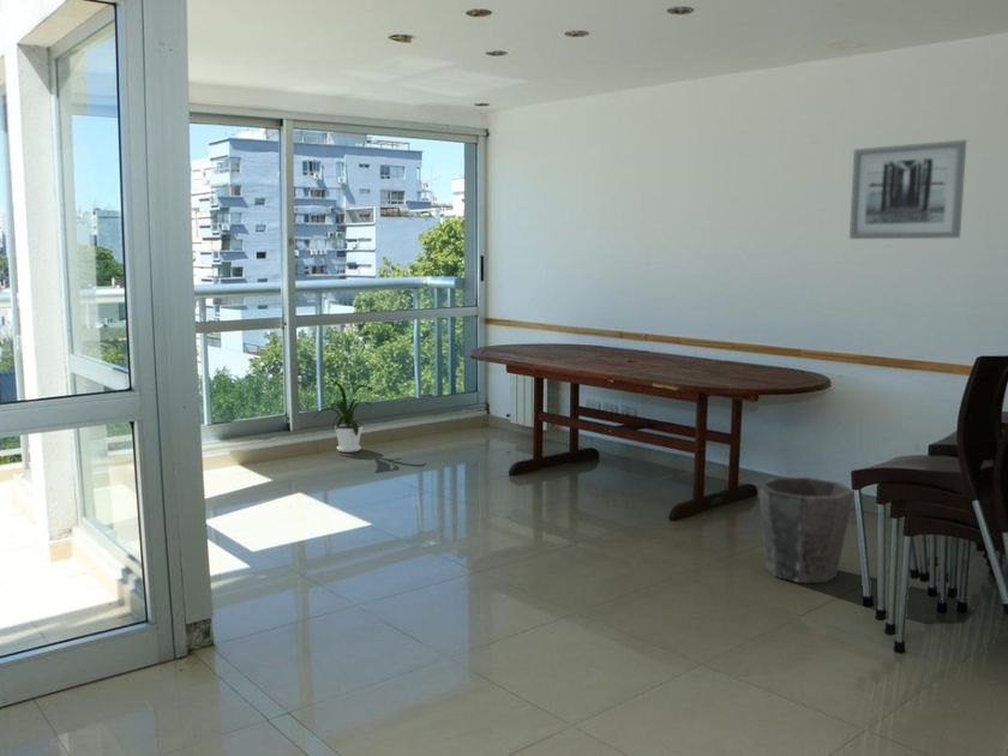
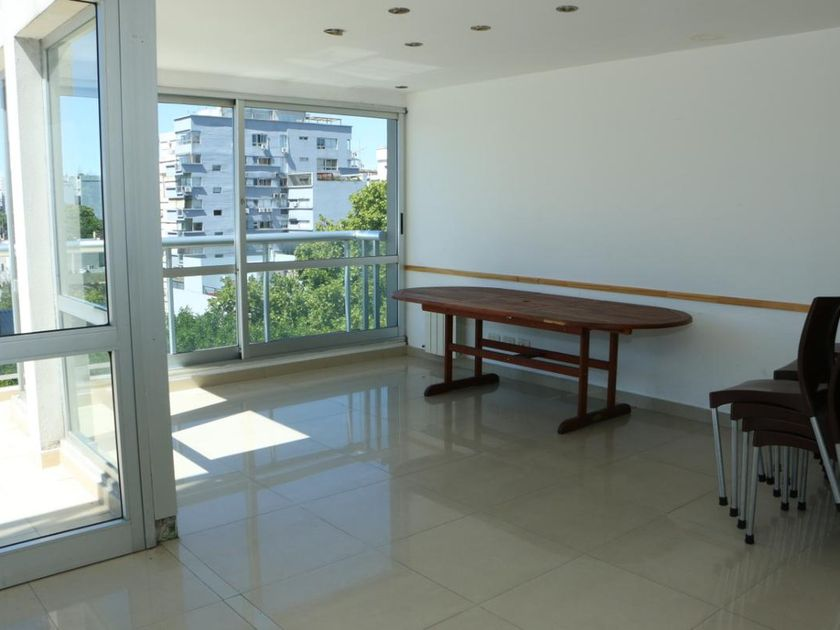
- waste bin [756,476,856,584]
- house plant [313,378,378,454]
- wall art [848,139,967,240]
